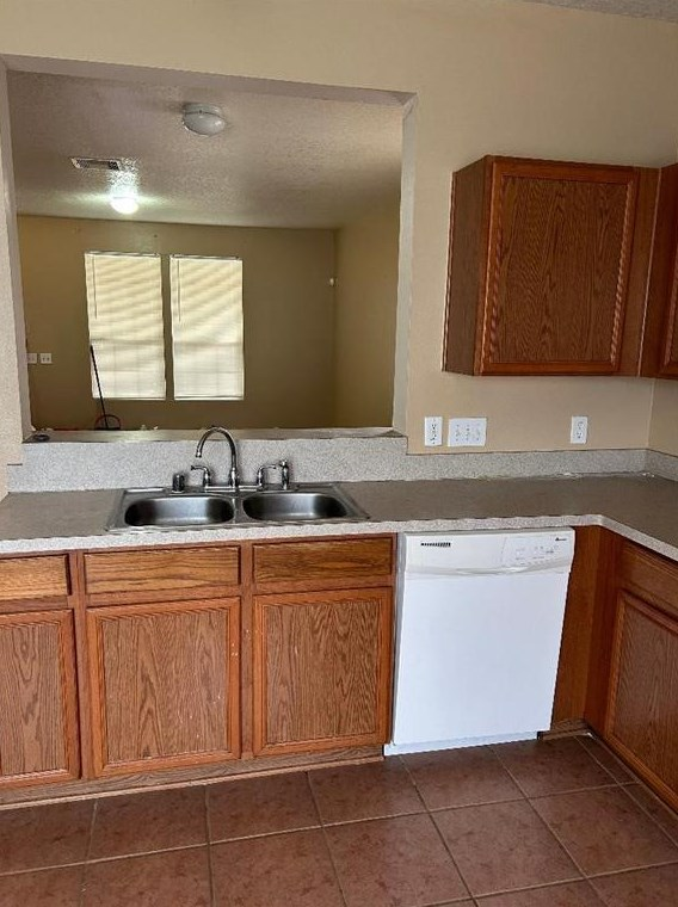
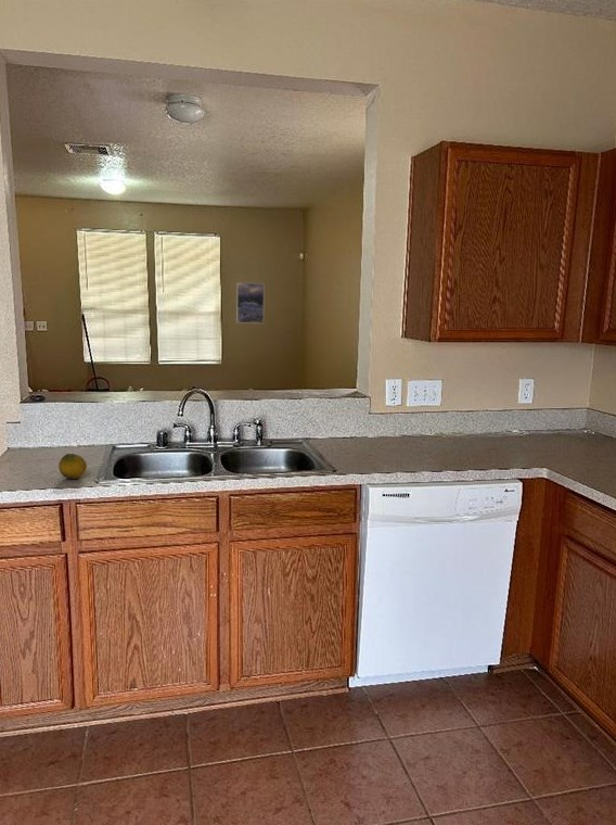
+ fruit [57,453,88,480]
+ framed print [235,281,266,325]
